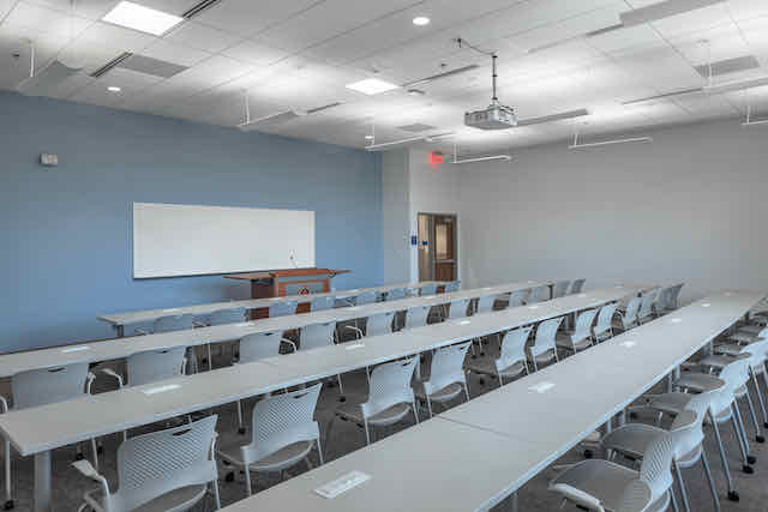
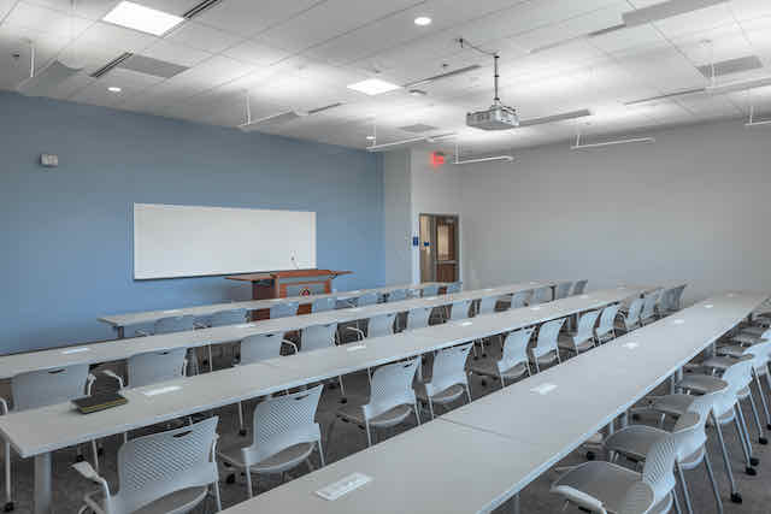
+ notepad [69,390,130,414]
